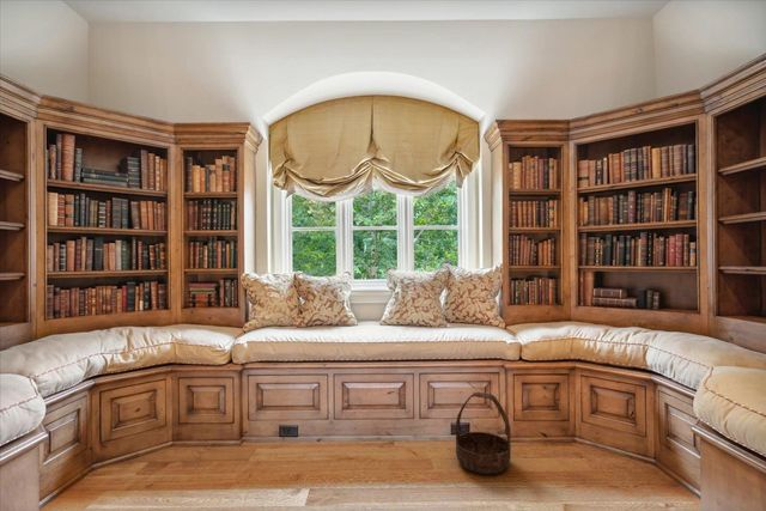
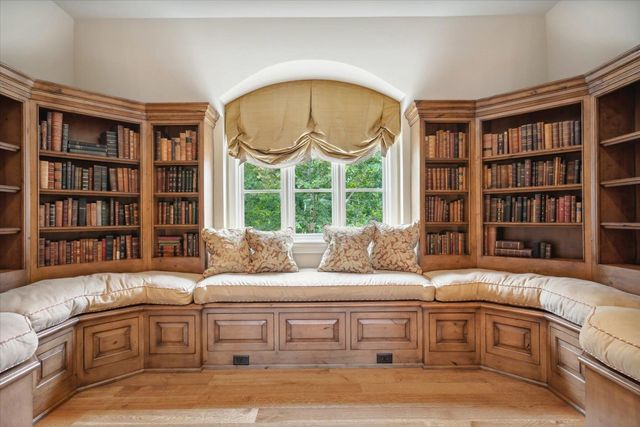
- basket [455,391,512,475]
